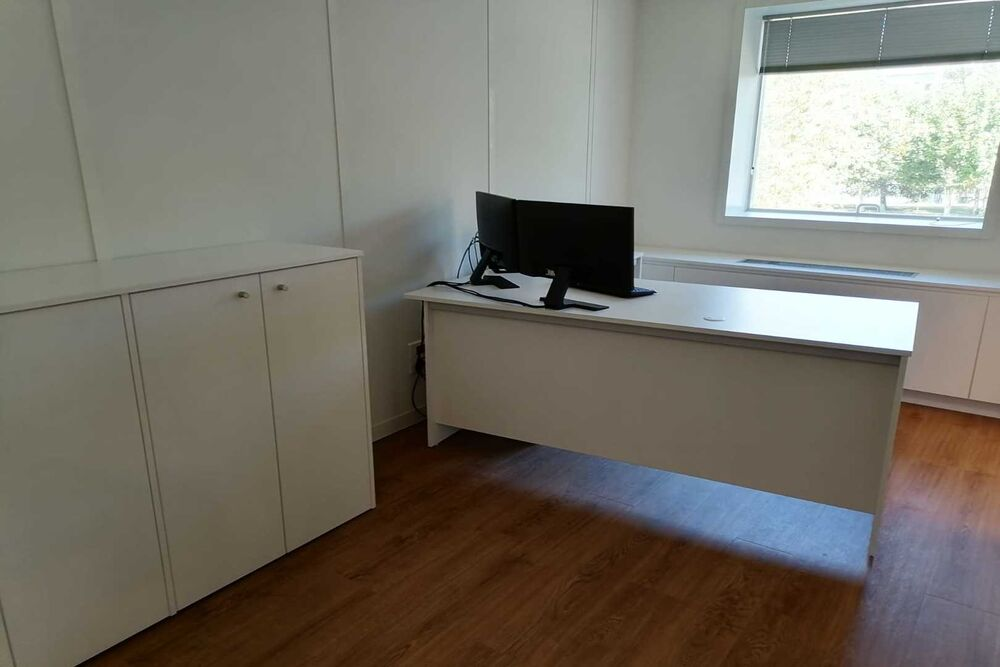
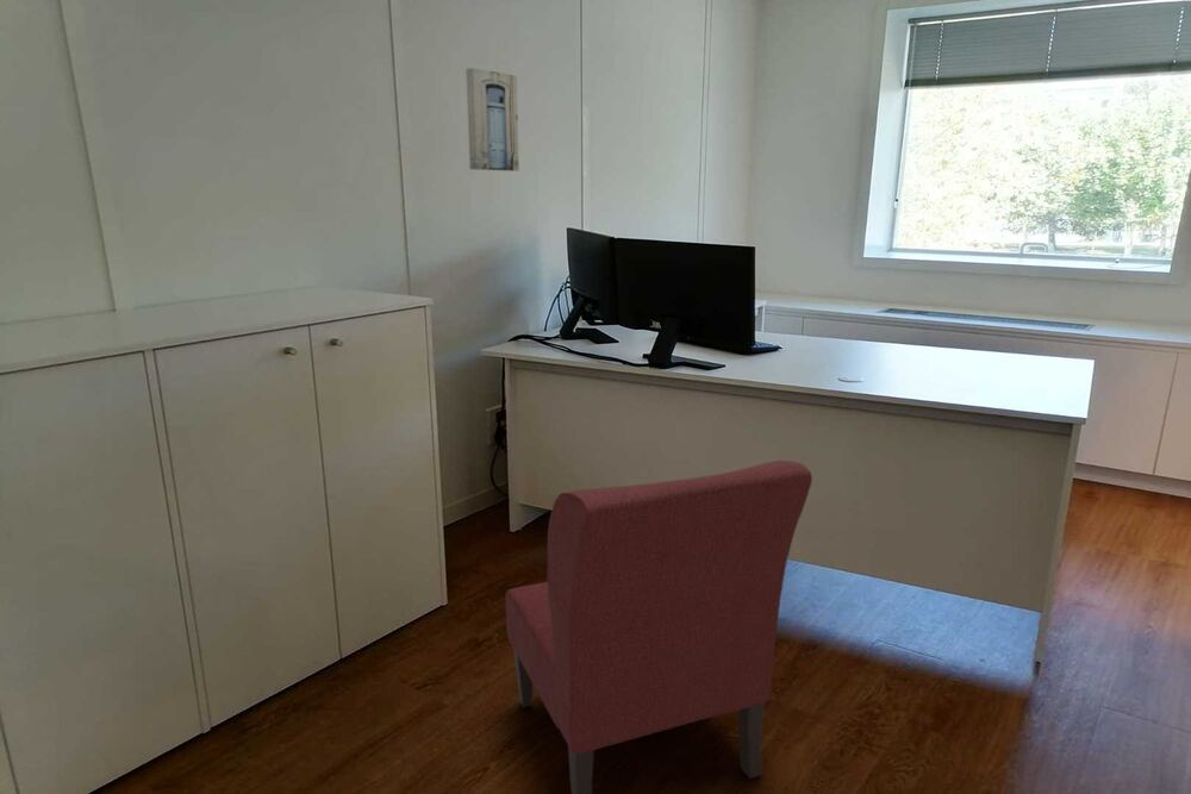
+ chair [504,459,813,794]
+ wall art [464,67,520,173]
